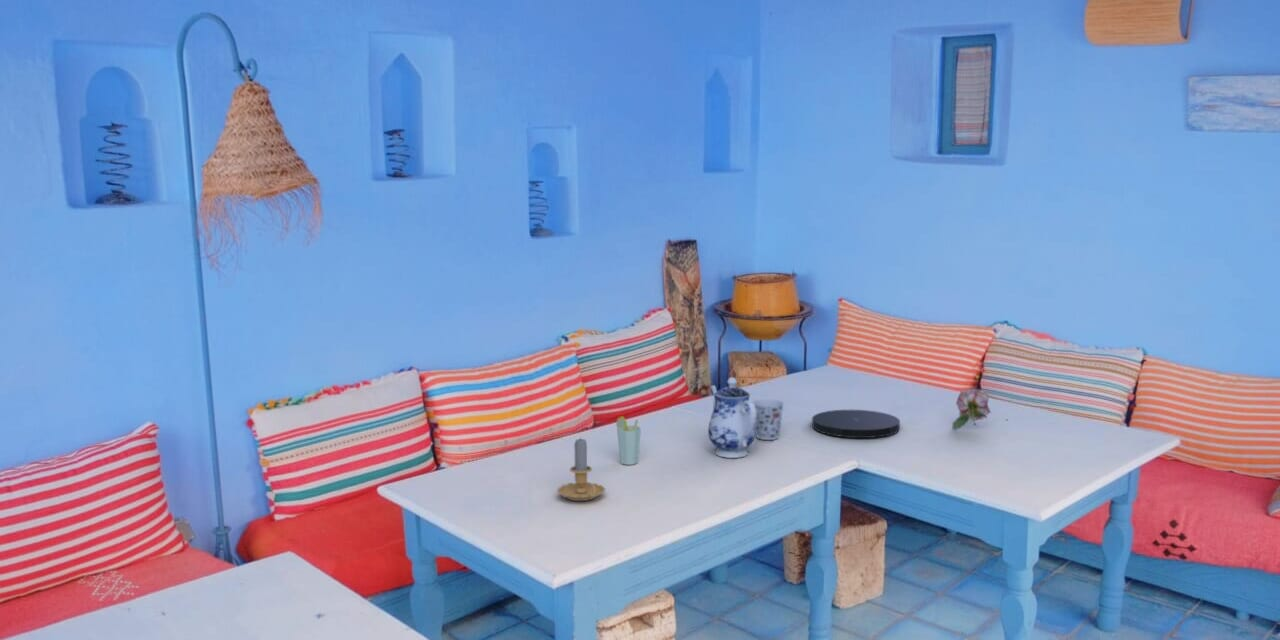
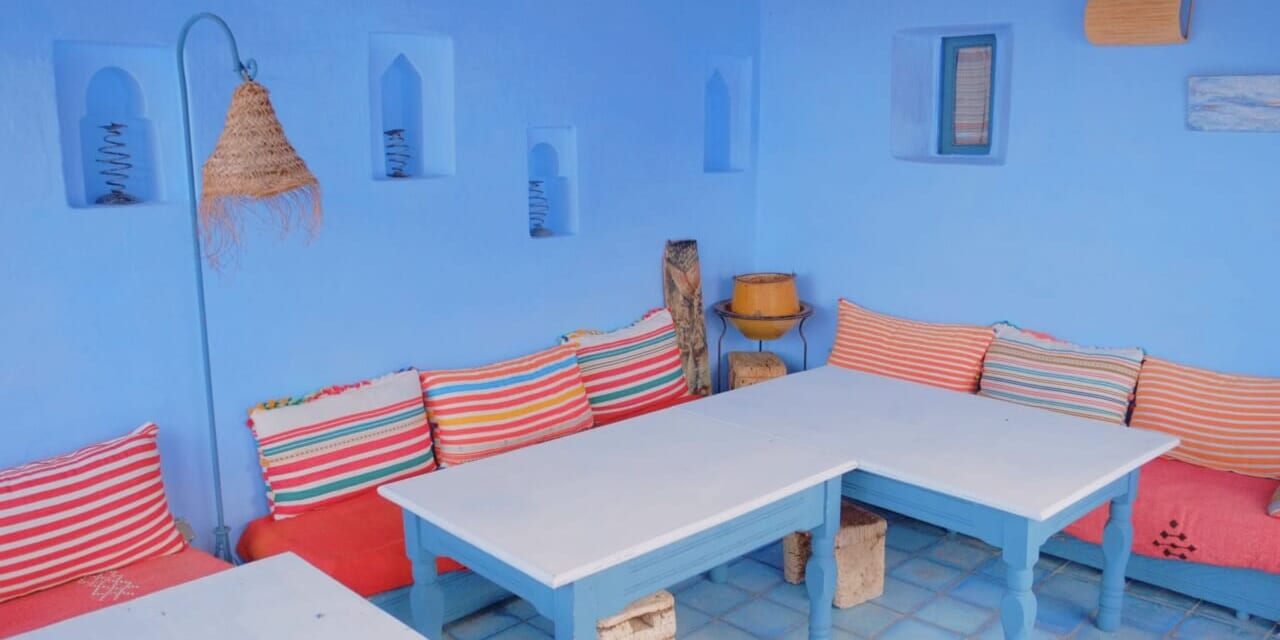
- flower [951,388,992,431]
- teapot [707,376,756,459]
- cup [752,398,785,441]
- cup [615,415,642,466]
- plate [811,409,901,439]
- candle [556,435,606,502]
